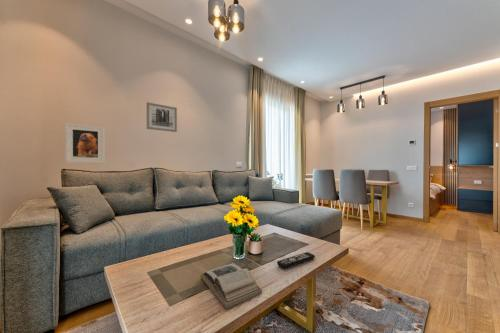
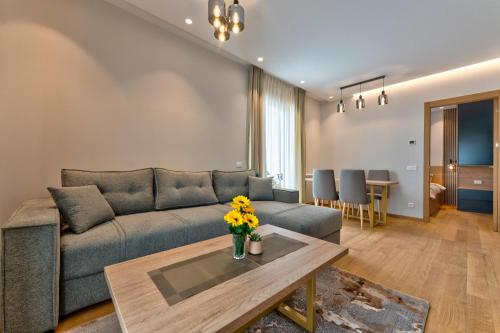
- book [200,262,263,309]
- remote control [276,251,316,269]
- wall art [146,101,178,133]
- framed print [64,122,106,164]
